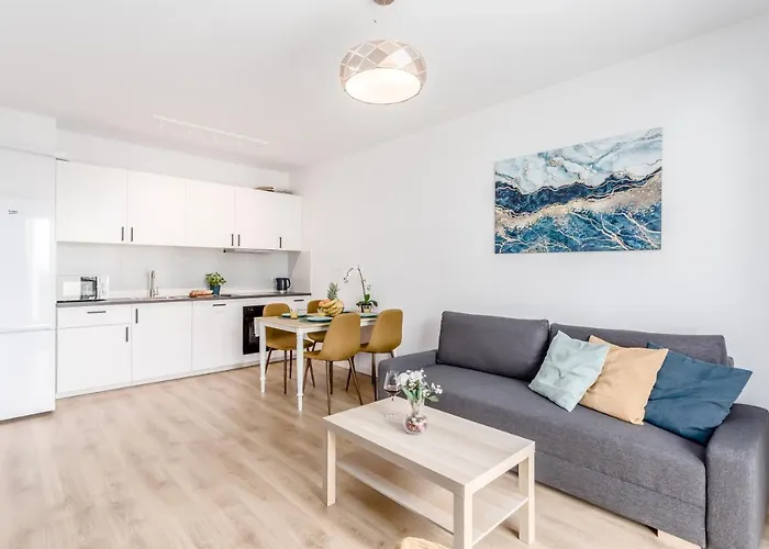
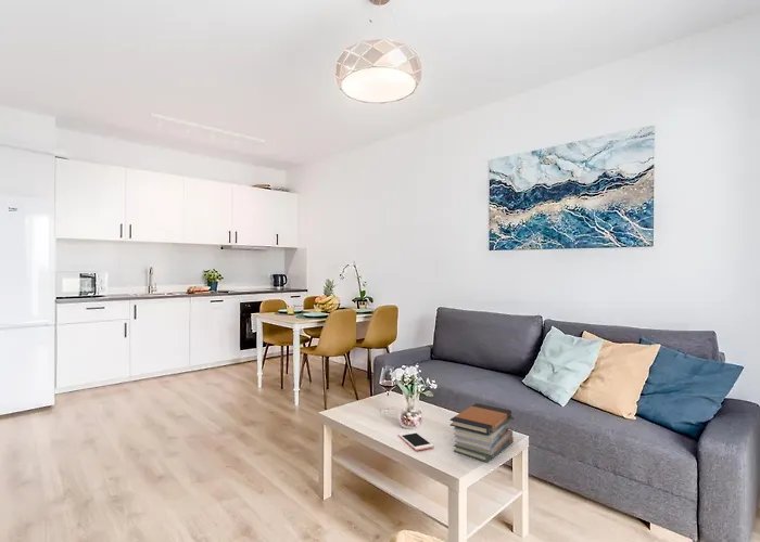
+ cell phone [397,430,434,452]
+ book stack [448,402,515,463]
